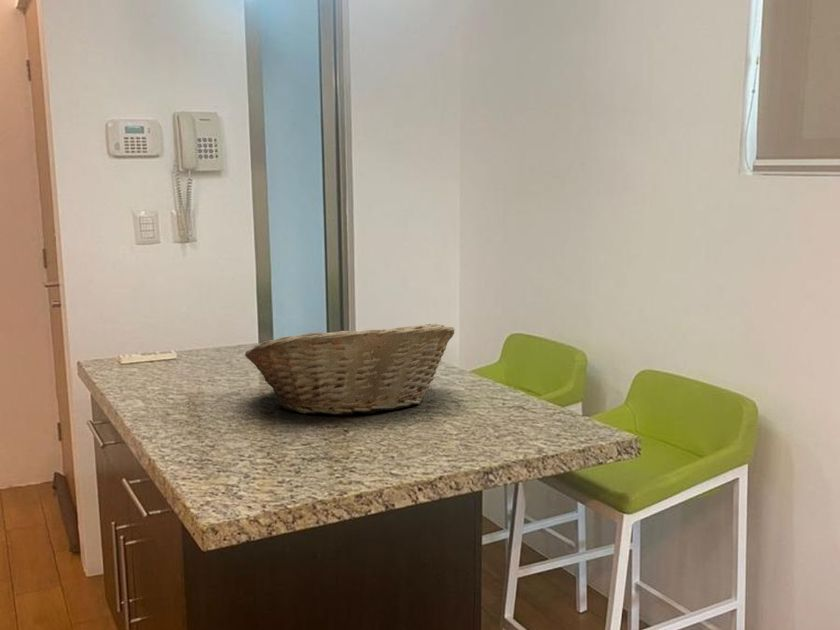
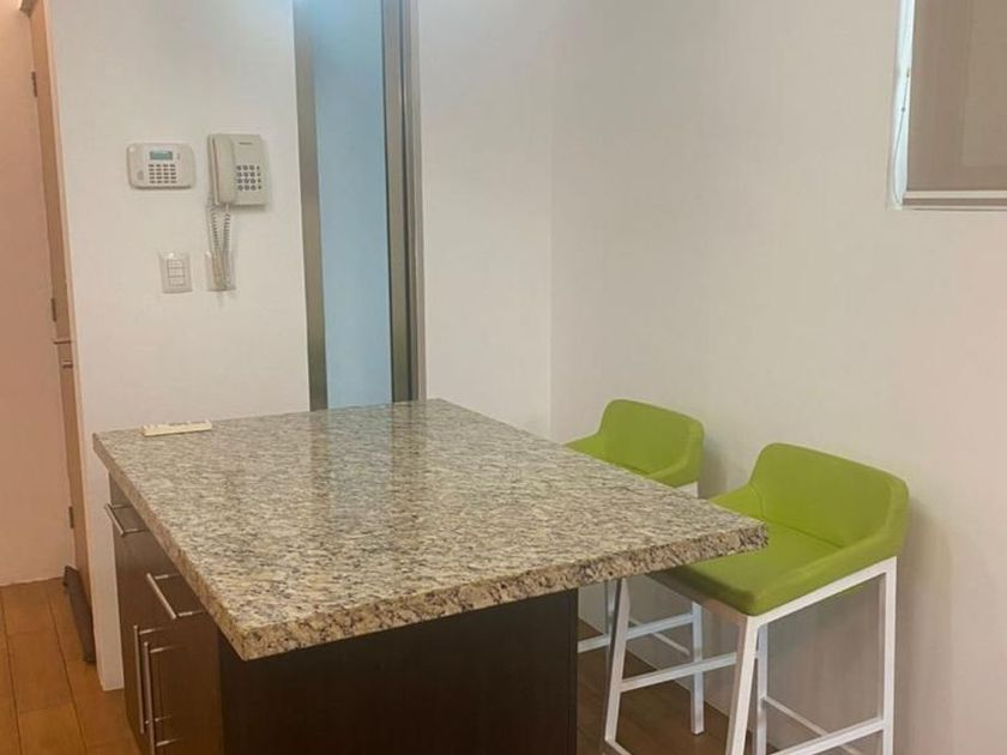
- fruit basket [244,323,456,416]
